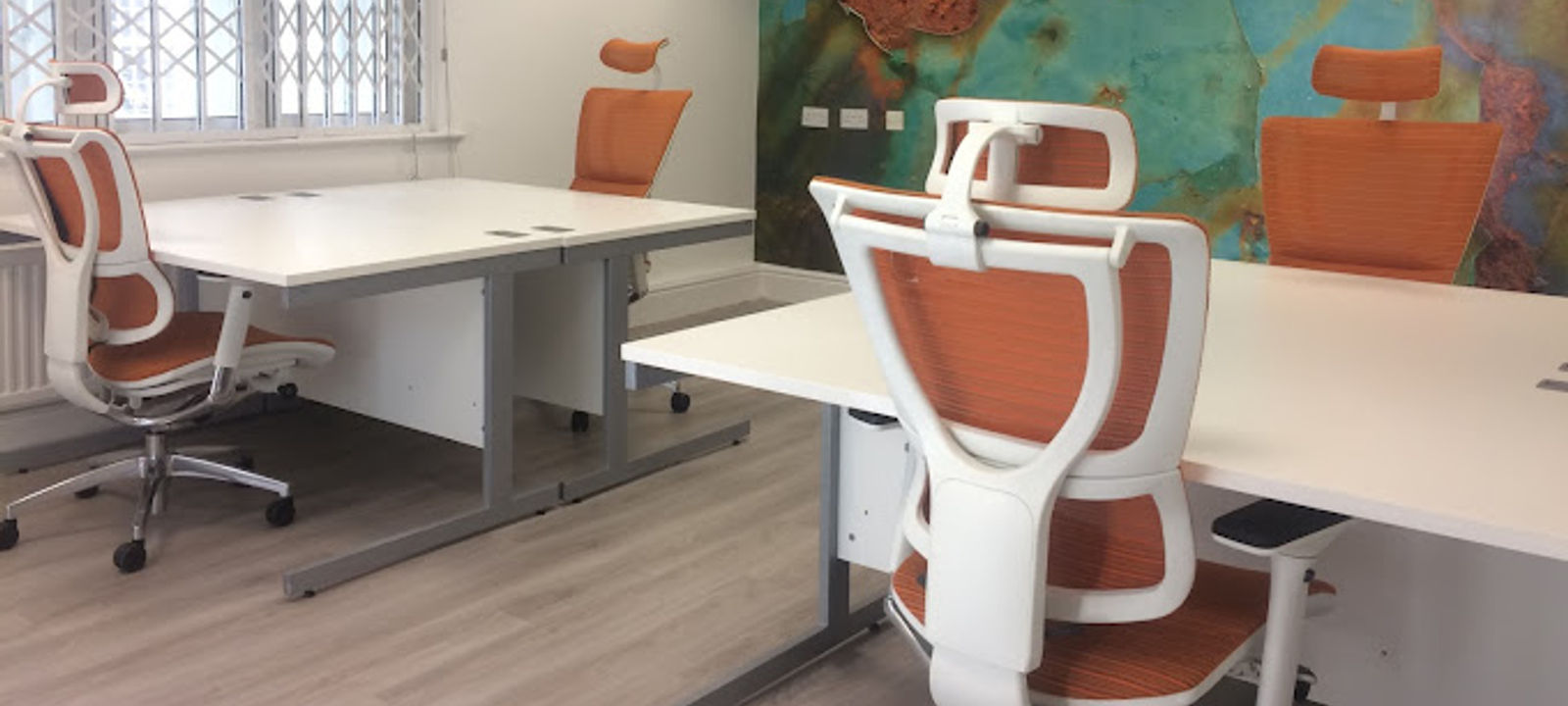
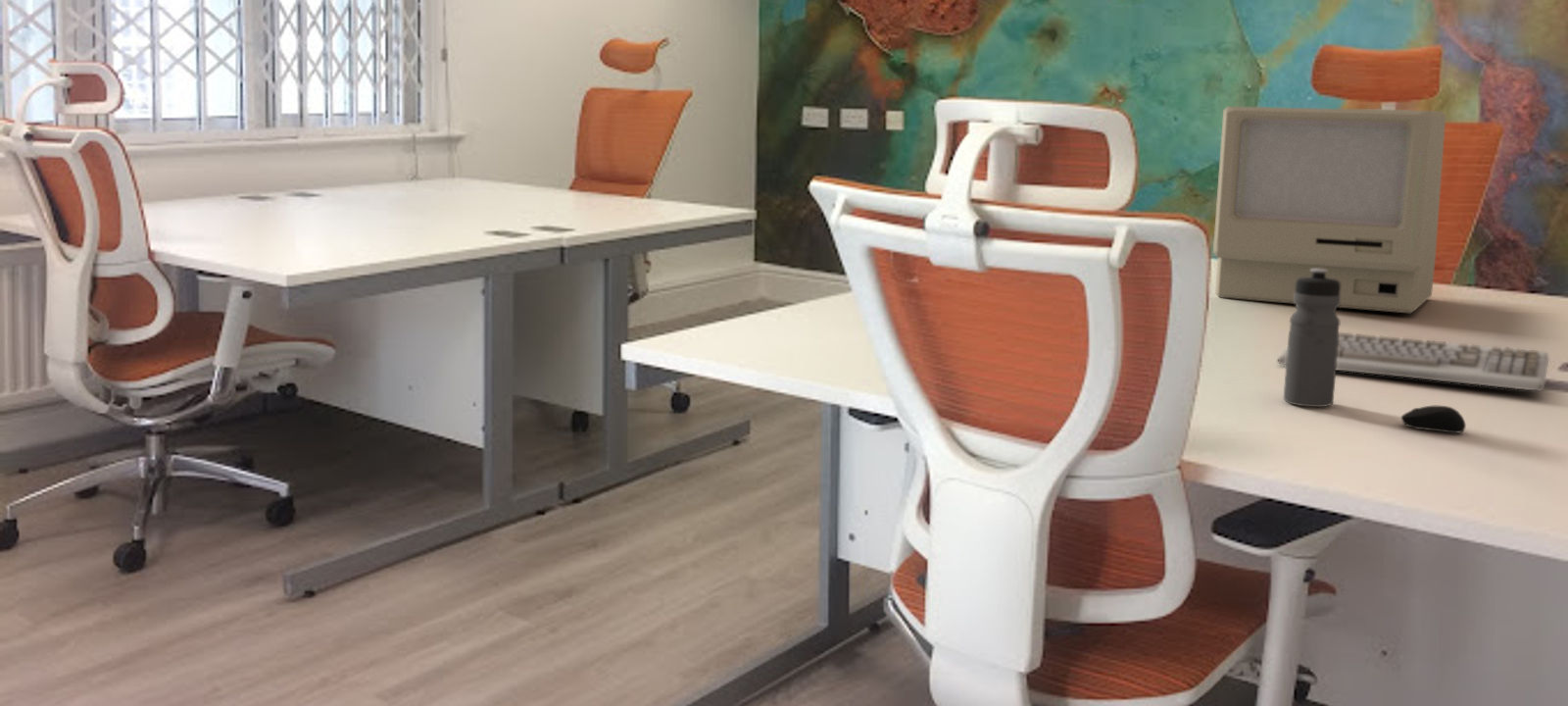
+ keyboard [1276,331,1549,392]
+ water bottle [1283,269,1341,408]
+ computer mouse [1399,405,1467,434]
+ computer monitor [1212,105,1447,314]
